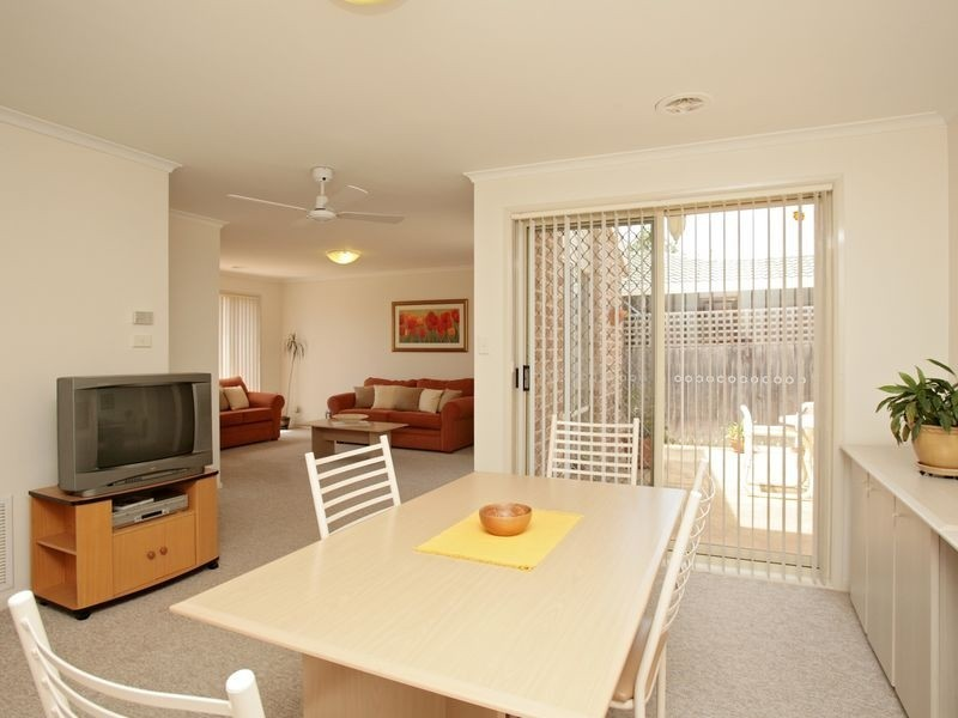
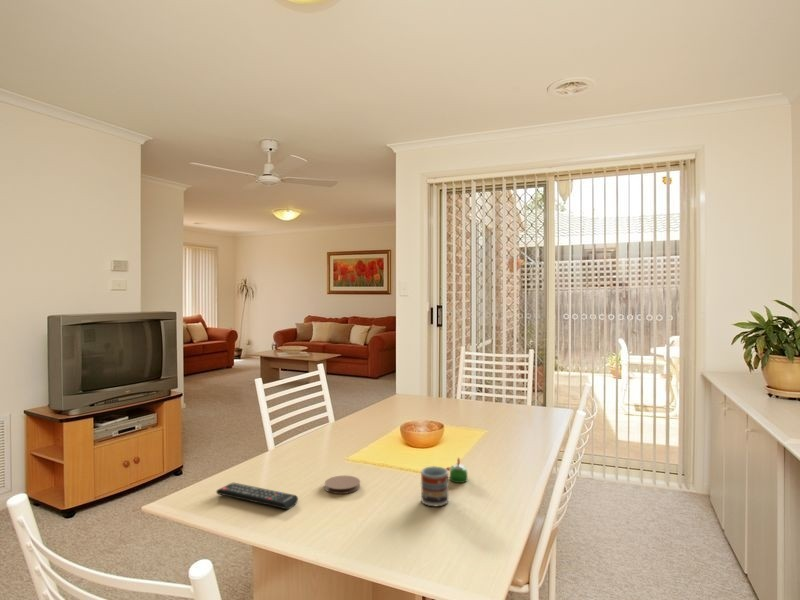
+ cup [420,465,449,507]
+ candle [445,456,468,484]
+ coaster [324,474,361,495]
+ remote control [215,482,299,511]
